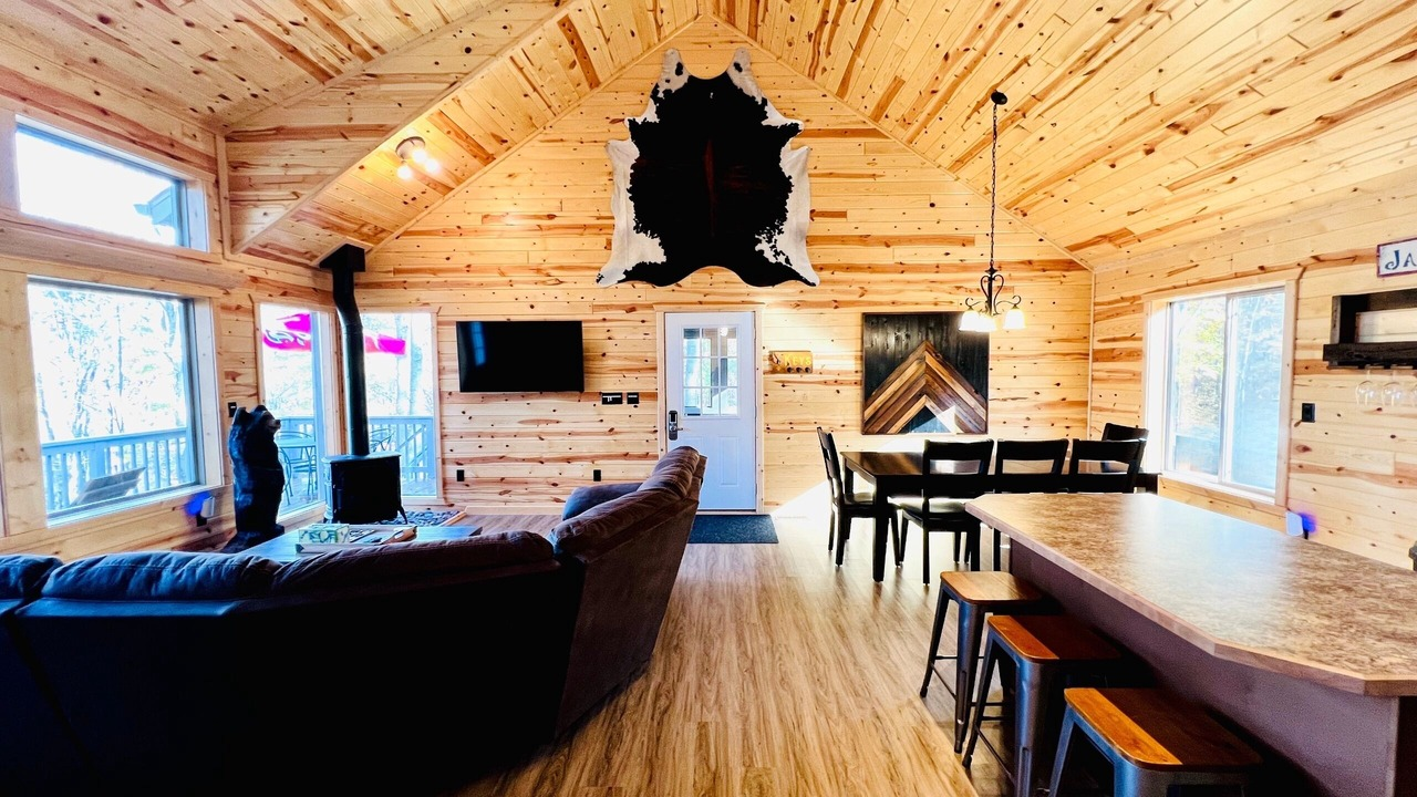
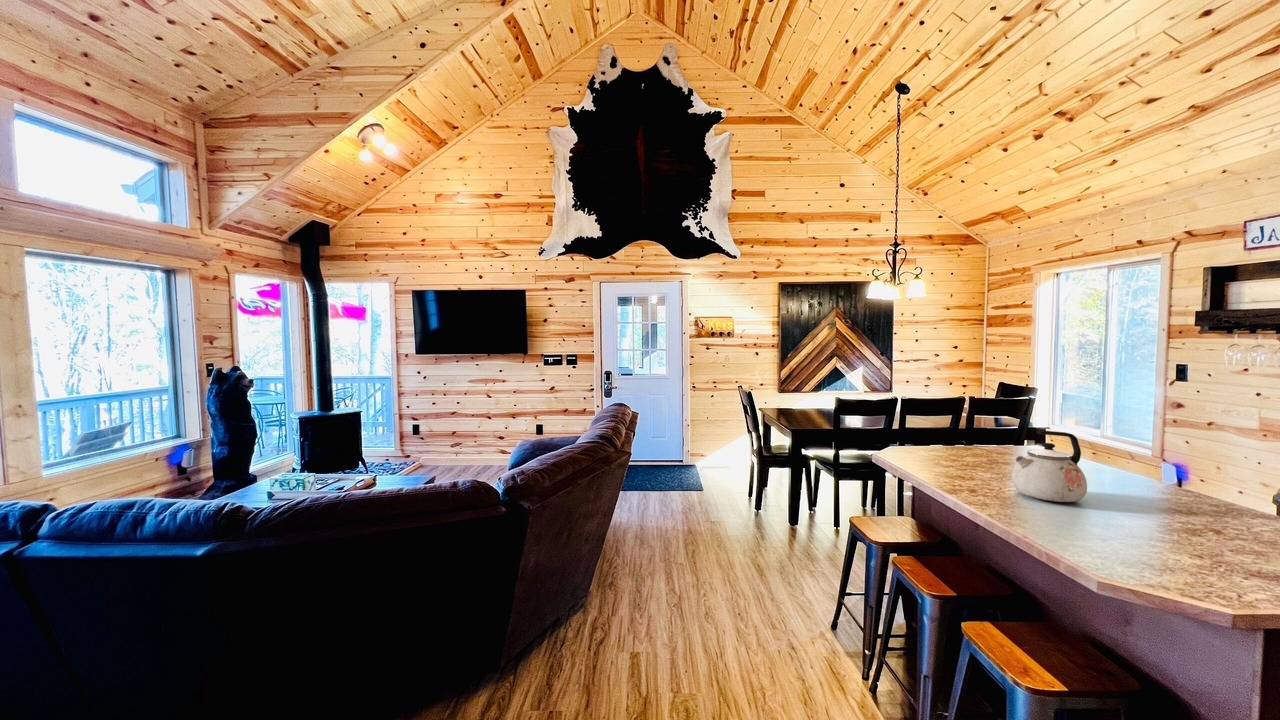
+ kettle [1011,429,1088,503]
